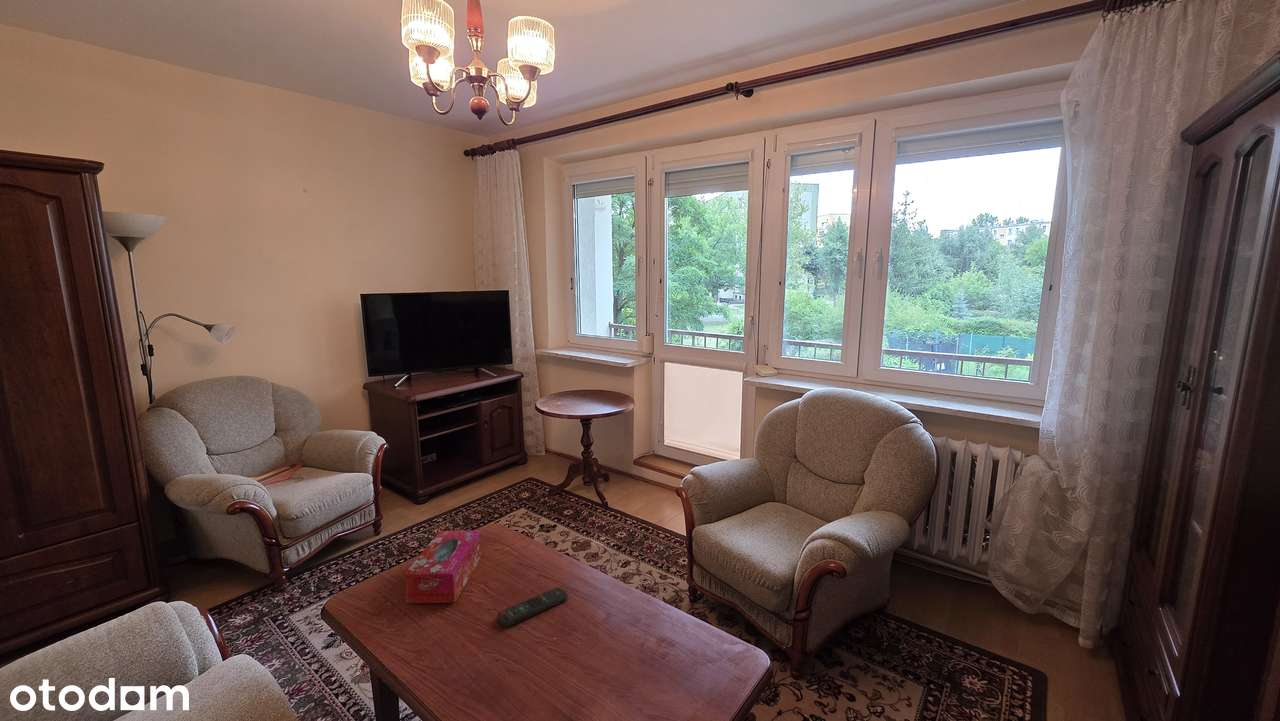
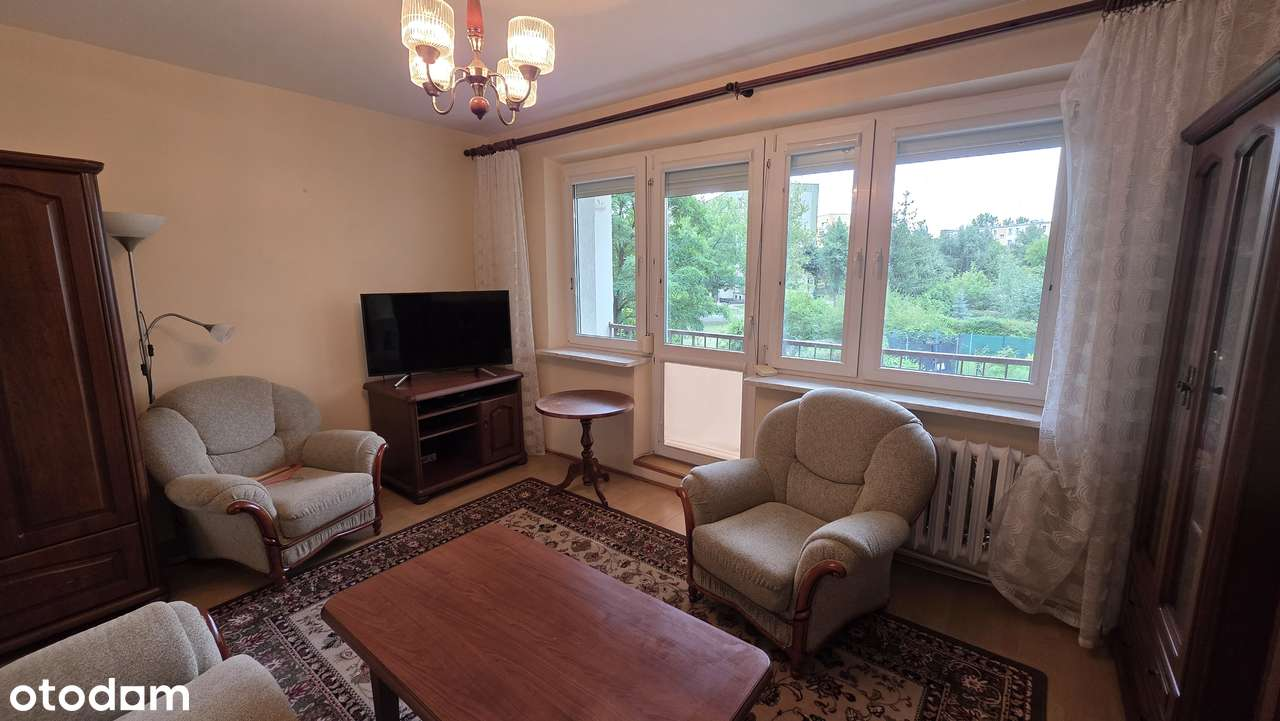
- tissue box [404,530,483,604]
- remote control [496,587,568,628]
